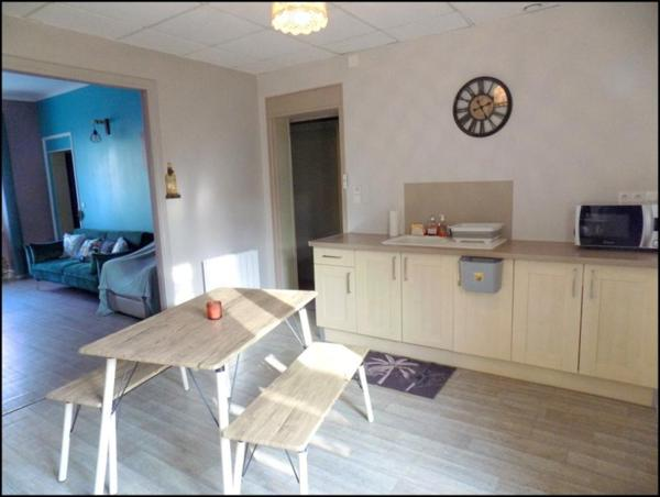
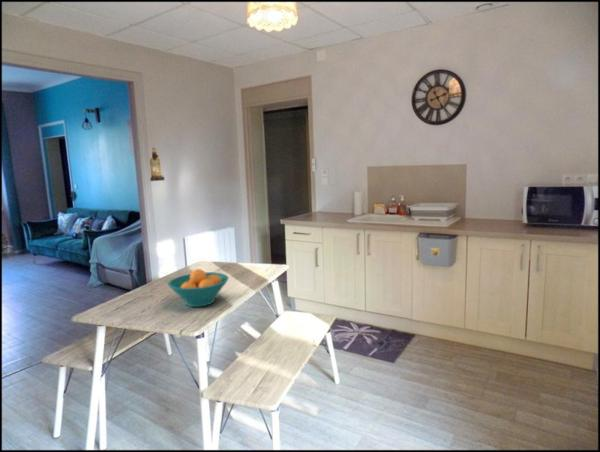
+ fruit bowl [167,268,230,308]
